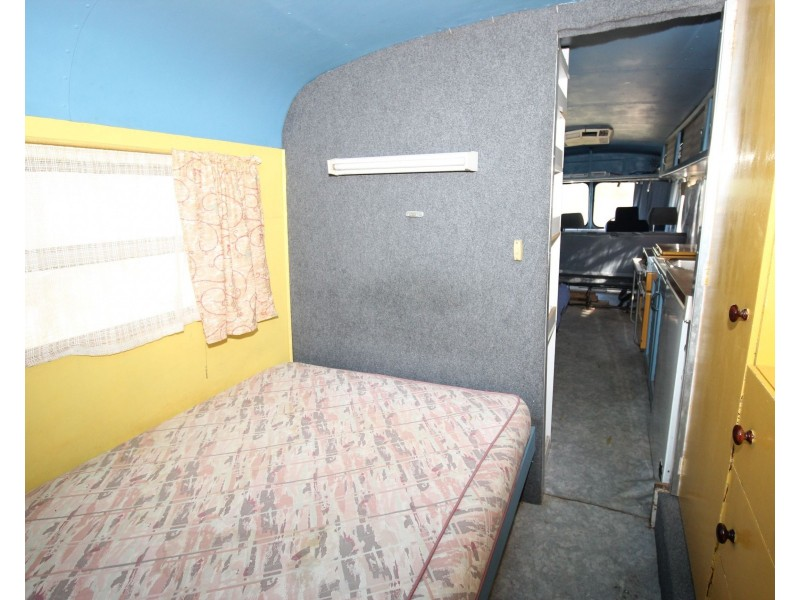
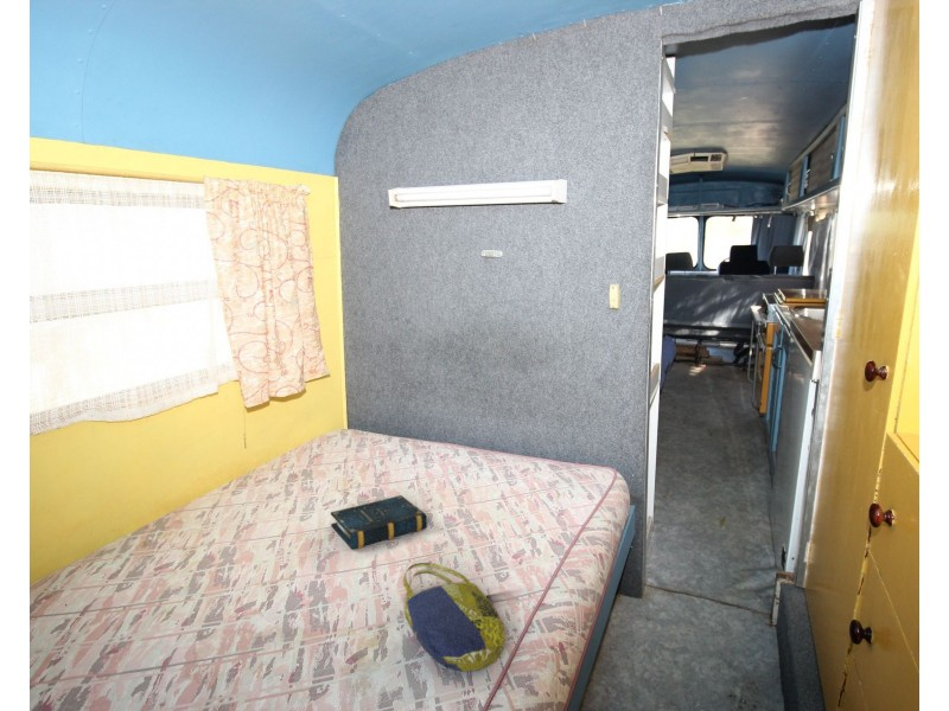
+ book [330,494,428,551]
+ tote bag [402,562,507,673]
